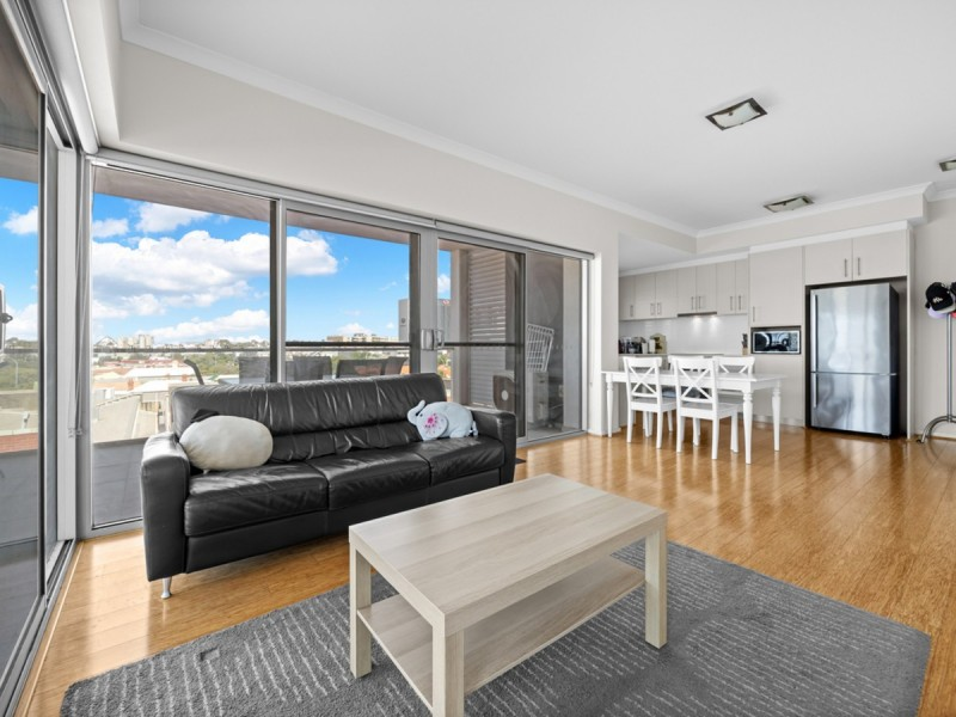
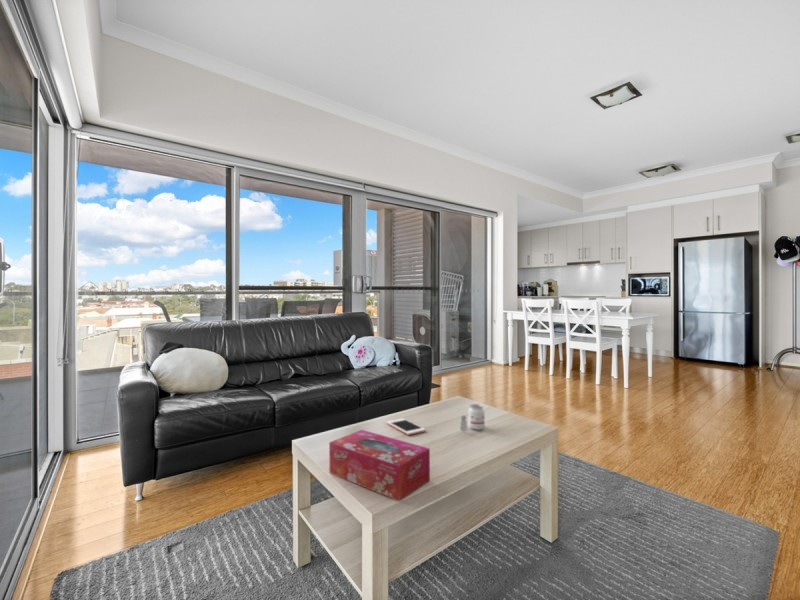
+ candle [459,403,486,432]
+ tissue box [328,429,431,502]
+ cell phone [386,417,426,436]
